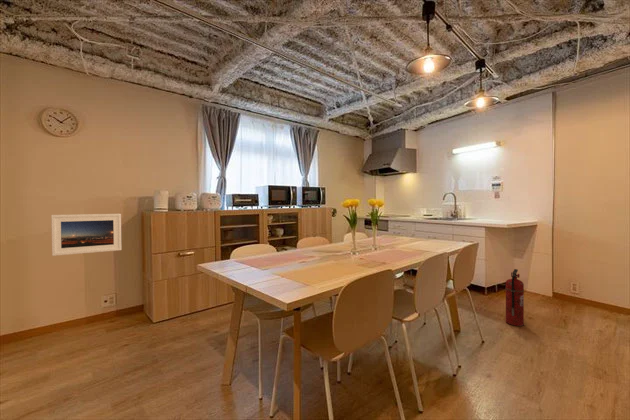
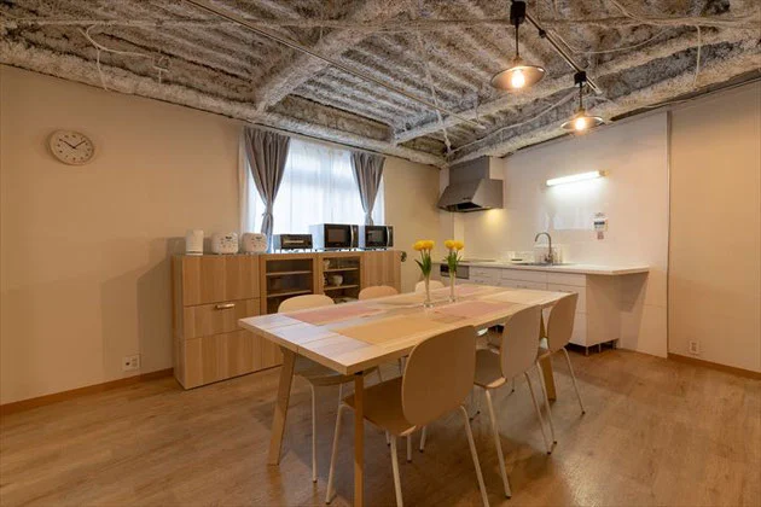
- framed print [50,213,122,257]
- fire extinguisher [505,268,525,327]
